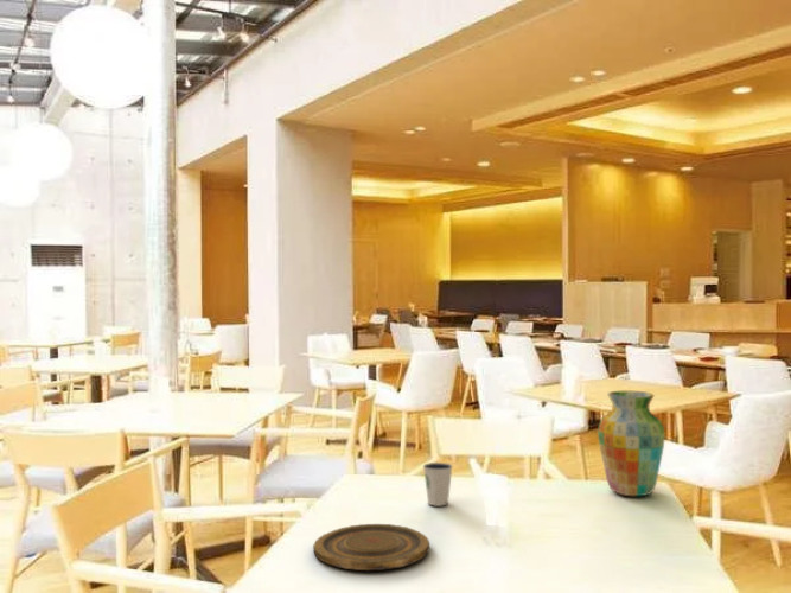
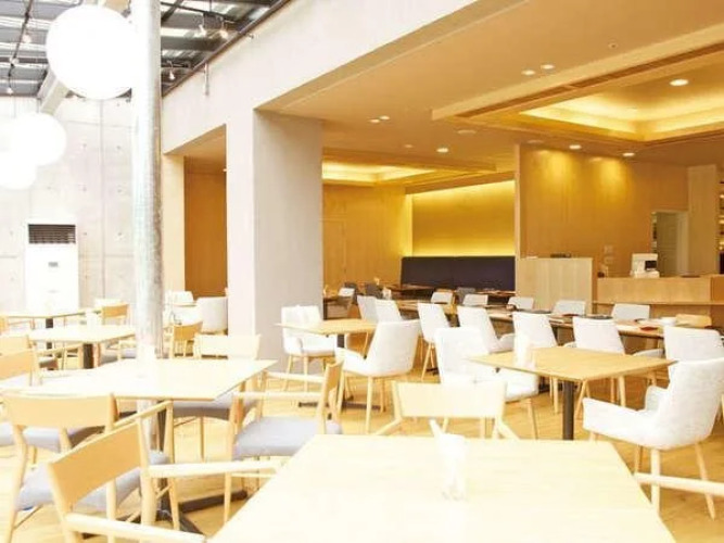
- dixie cup [422,461,454,508]
- plate [312,523,430,572]
- vase [597,389,666,497]
